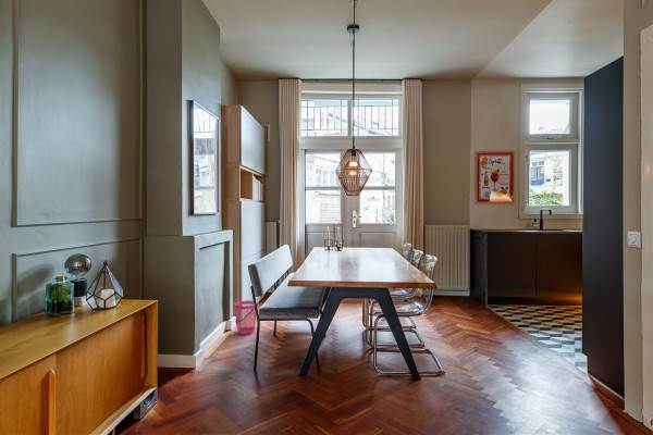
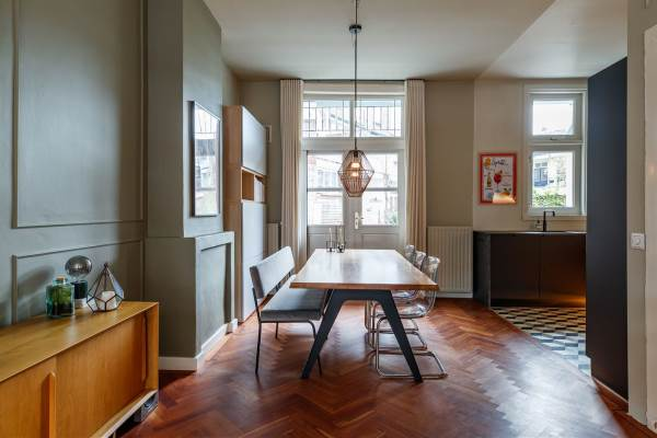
- waste basket [233,299,259,336]
